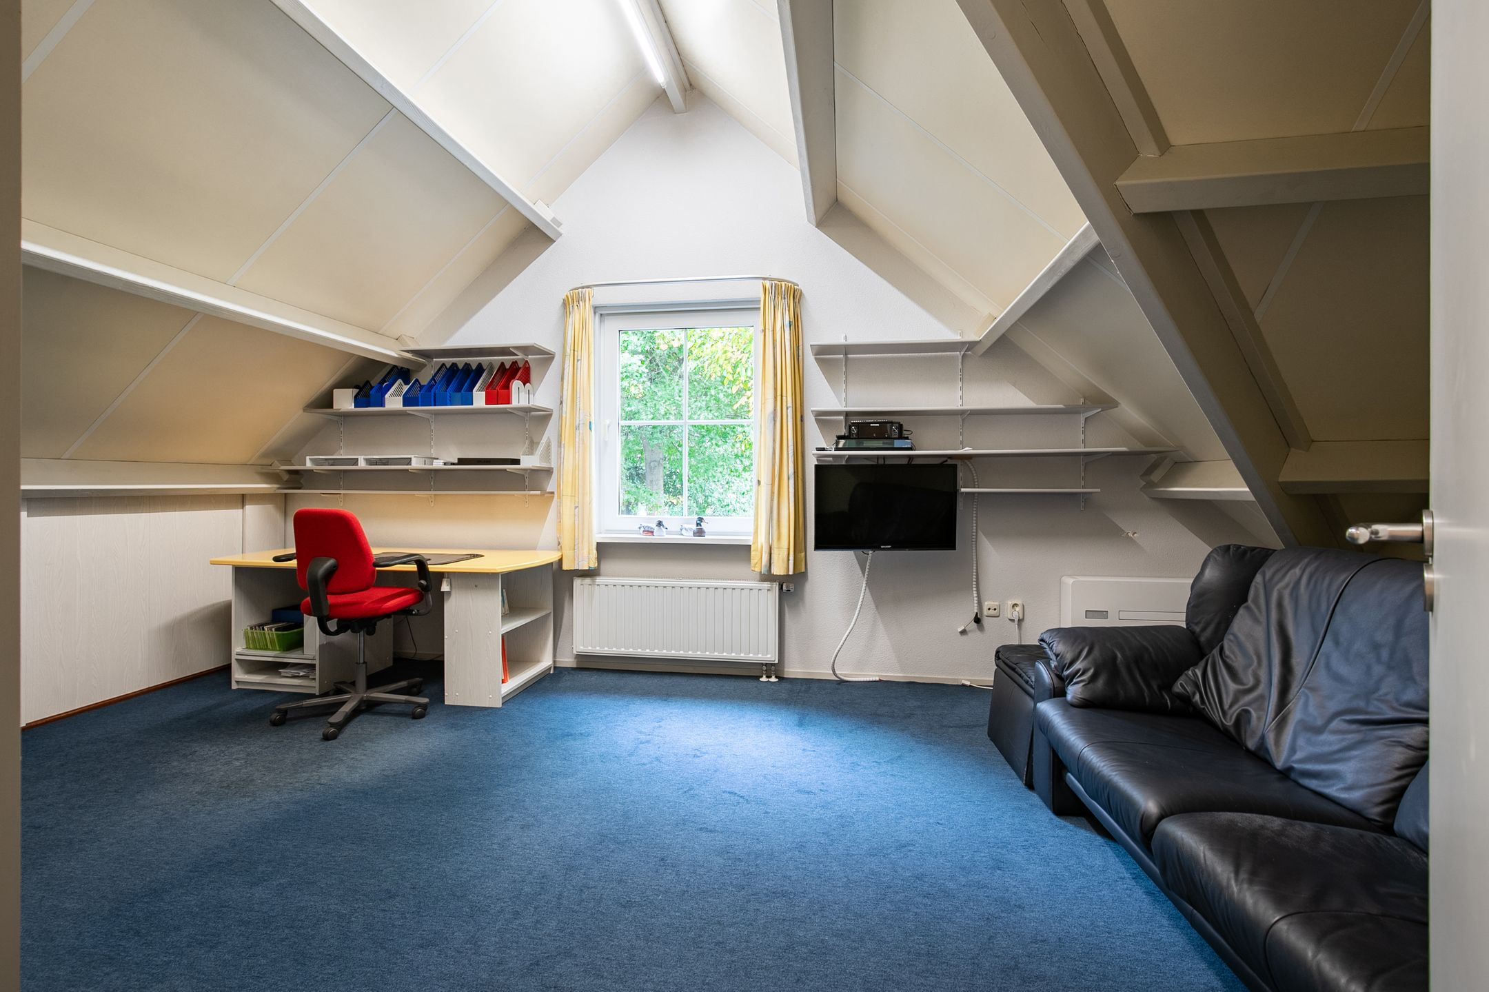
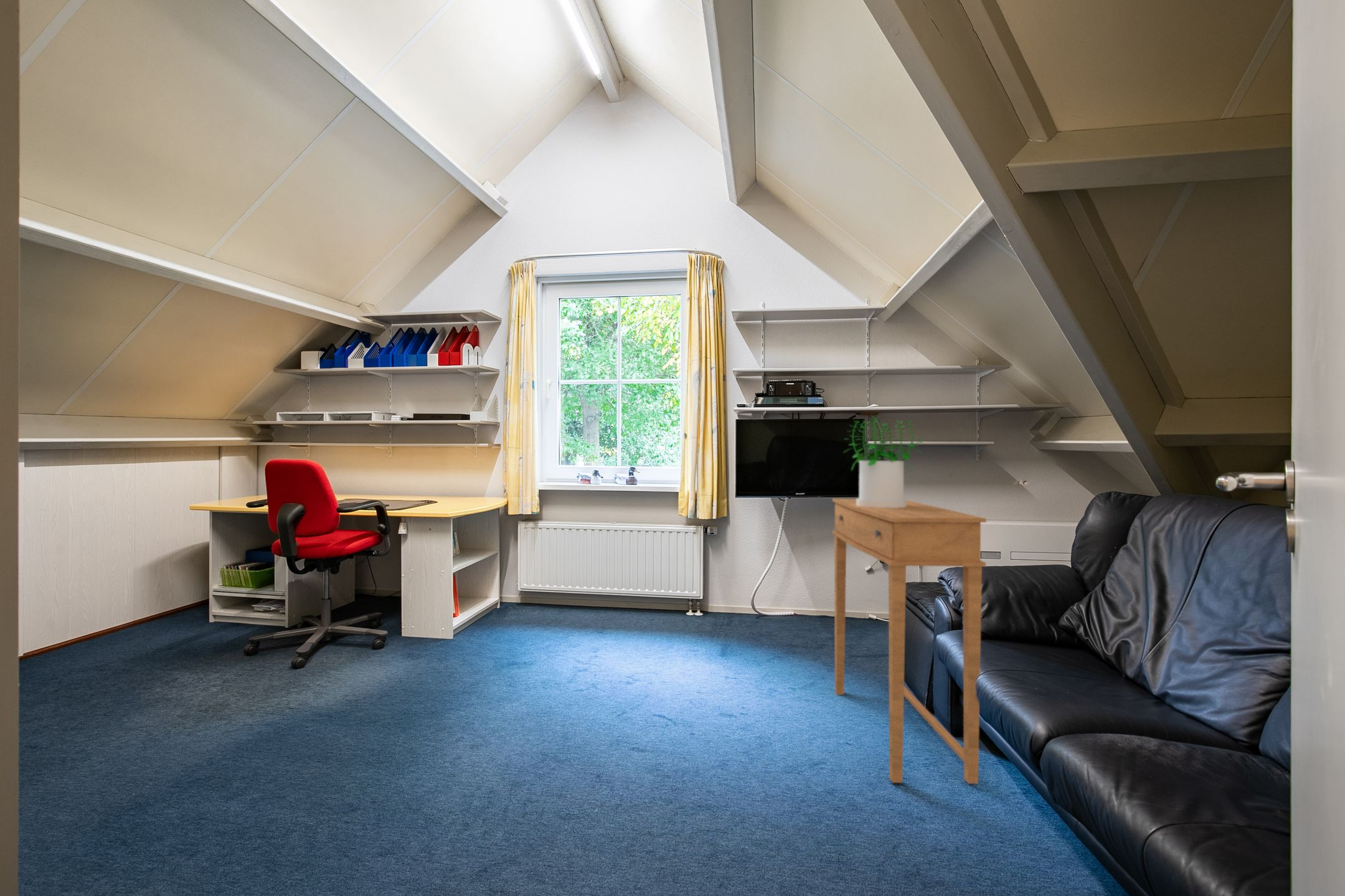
+ side table [832,498,987,785]
+ potted plant [843,416,924,508]
